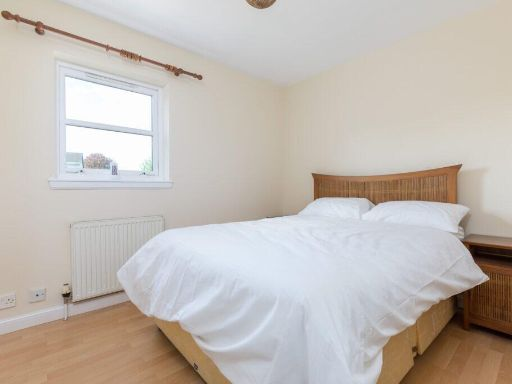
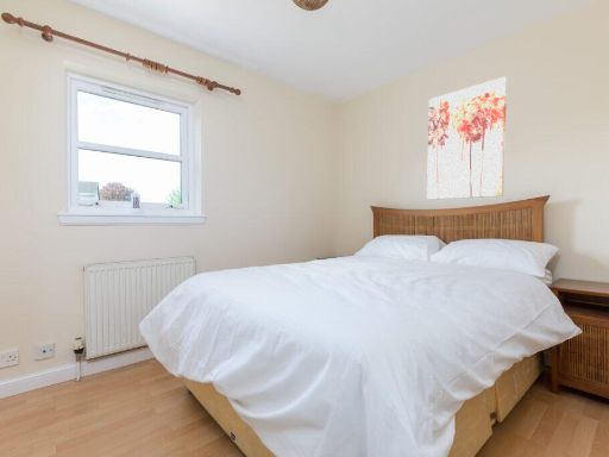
+ wall art [426,75,508,201]
